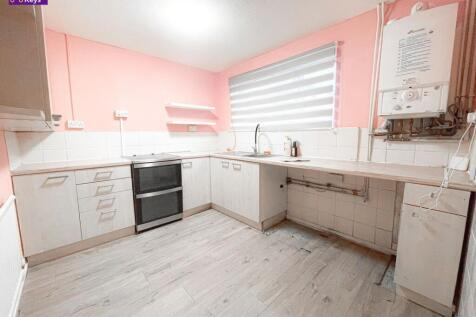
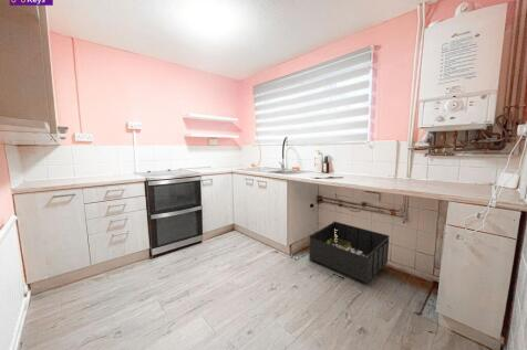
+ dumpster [308,221,391,285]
